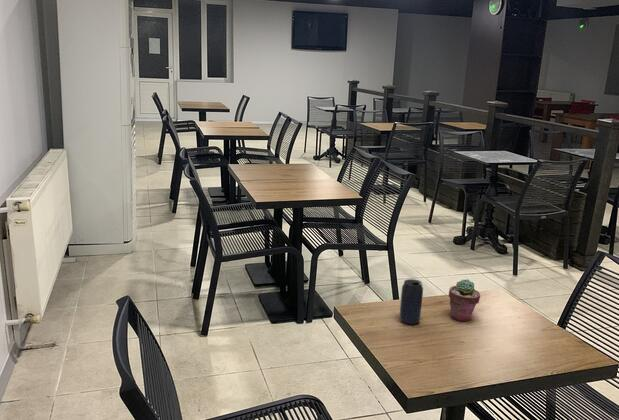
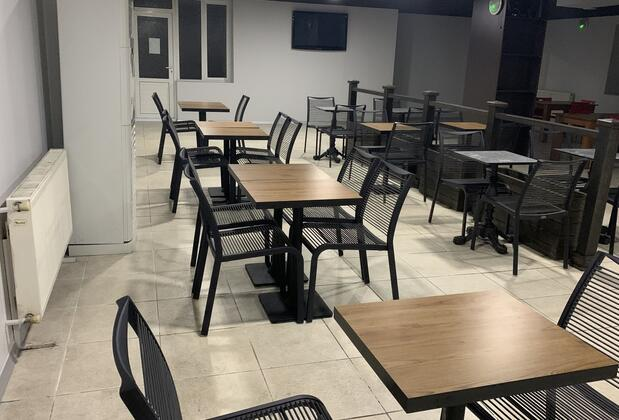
- beverage can [399,278,424,325]
- potted succulent [448,278,481,322]
